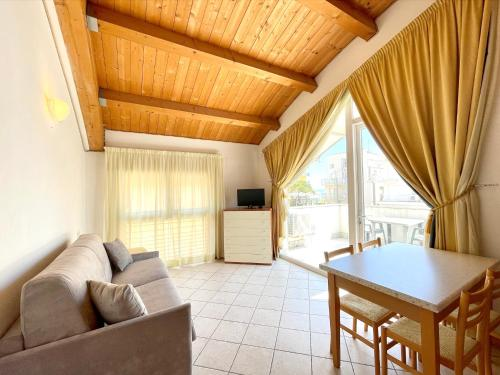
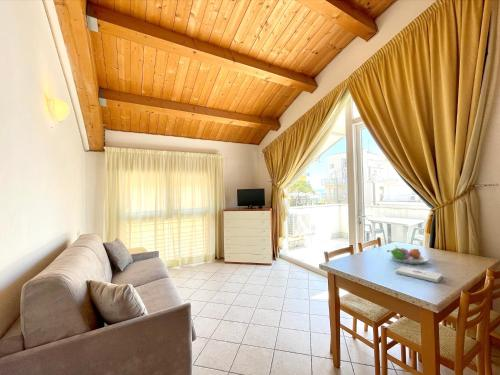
+ fruit bowl [386,245,429,265]
+ notepad [395,265,443,283]
